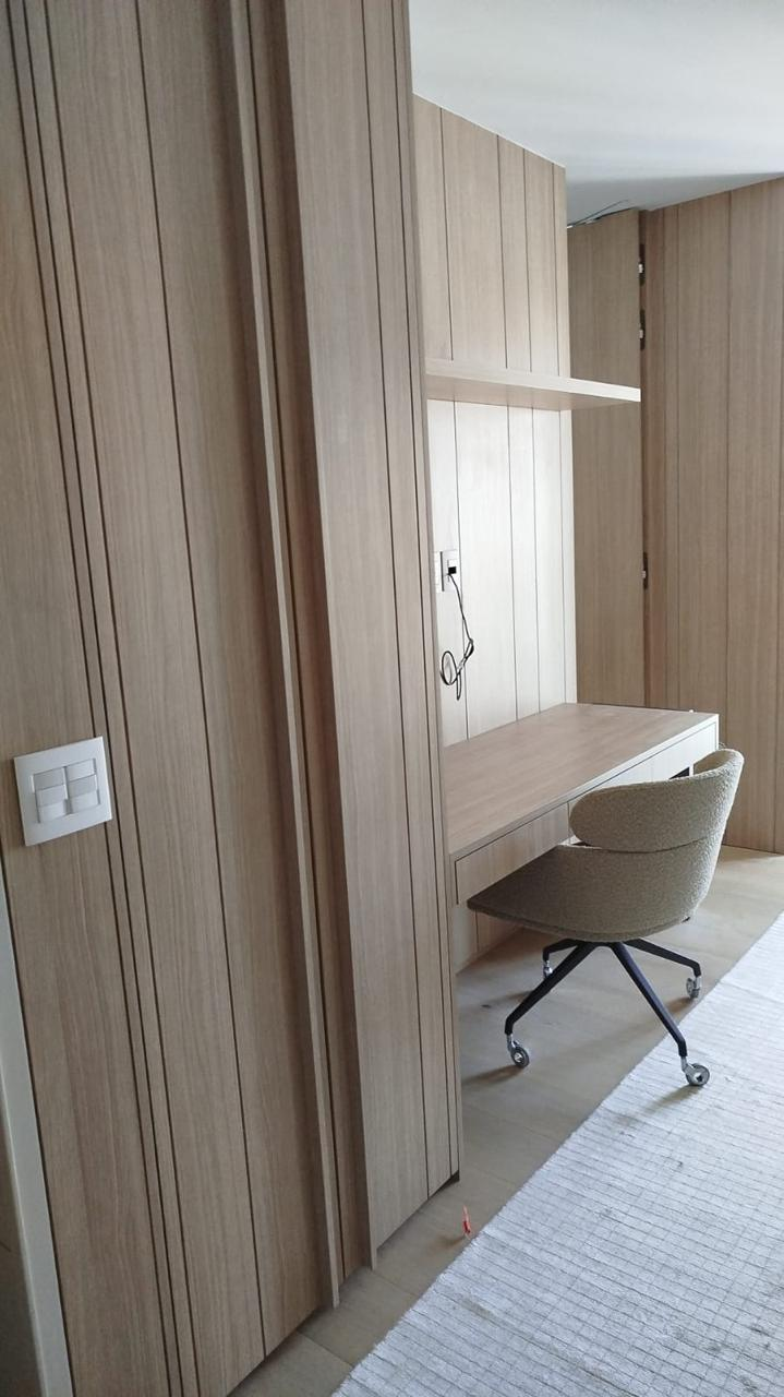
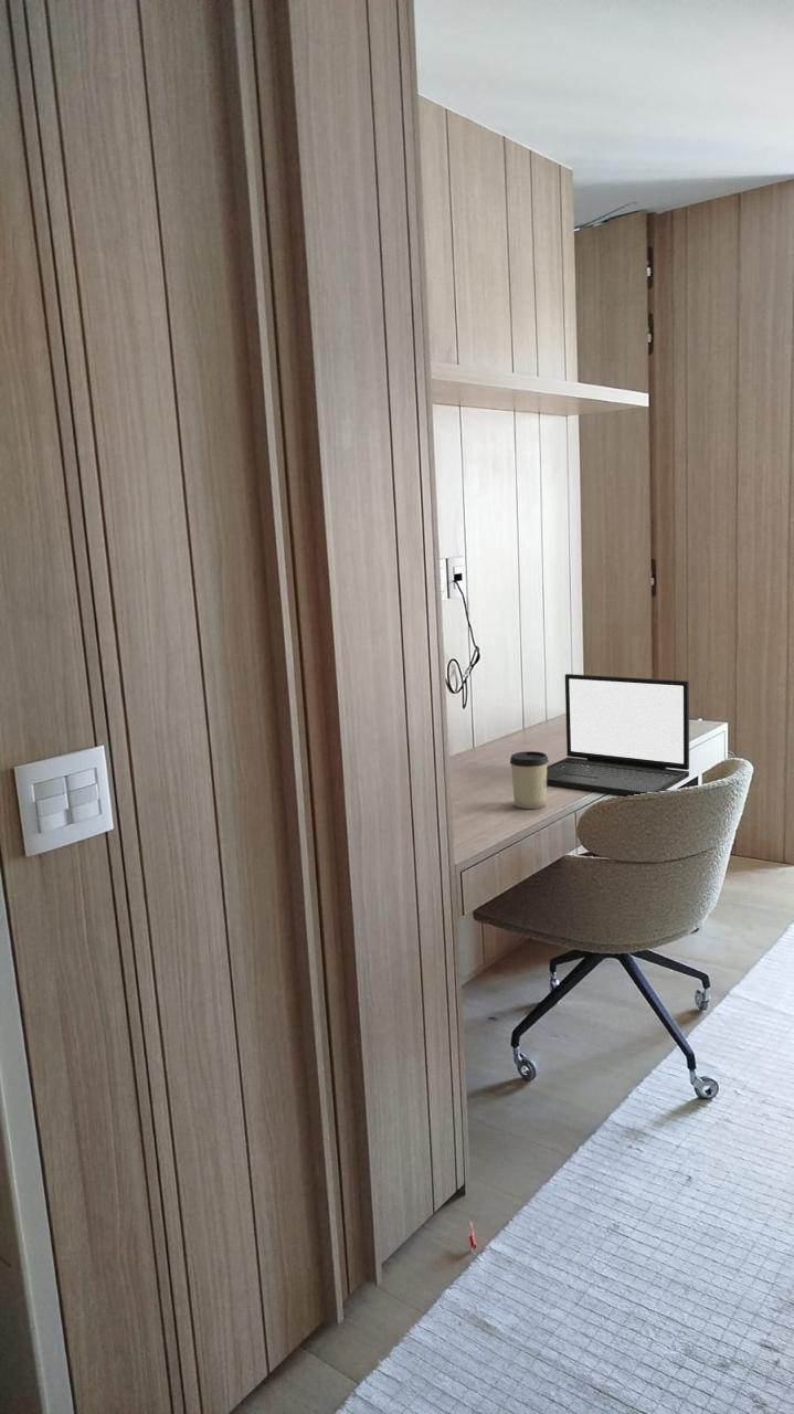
+ cup [509,750,550,810]
+ laptop [547,673,690,796]
